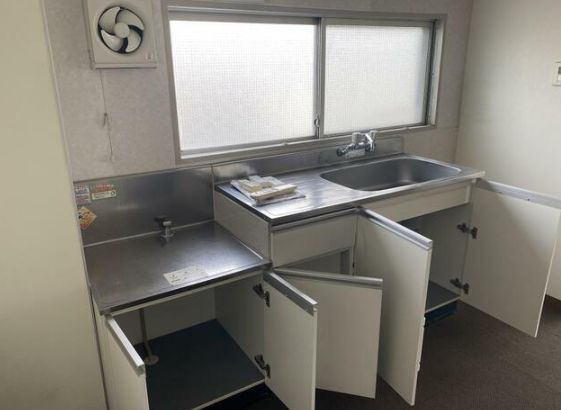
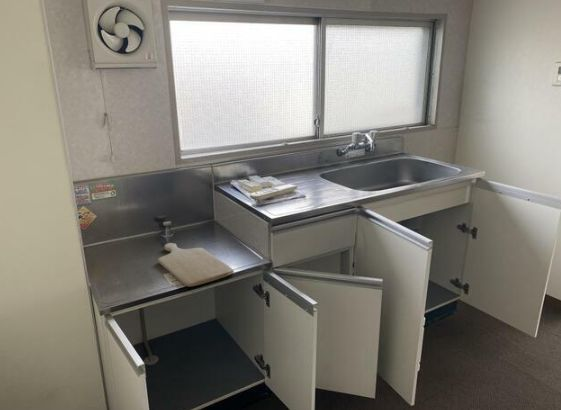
+ chopping board [157,242,234,288]
